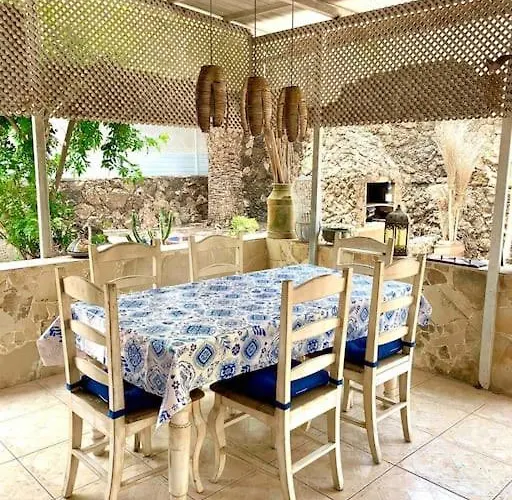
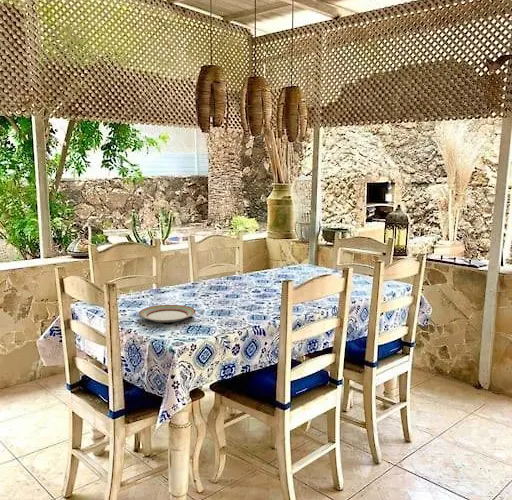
+ plate [138,304,197,323]
